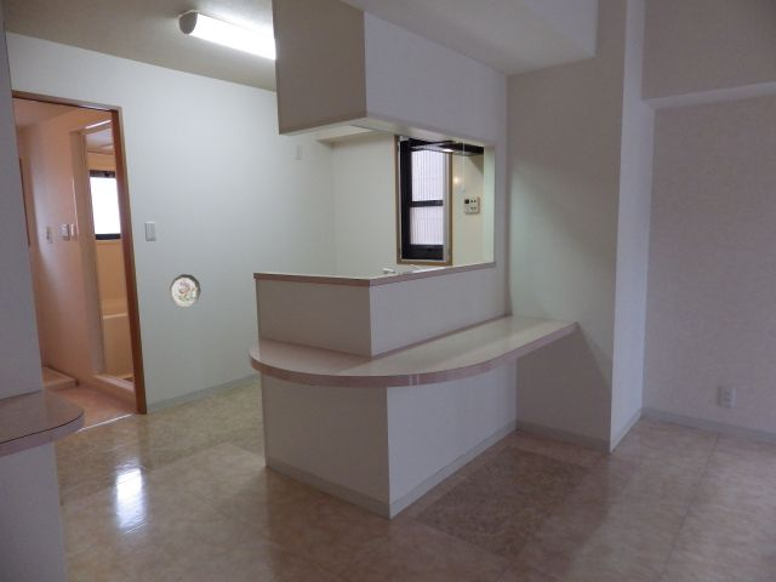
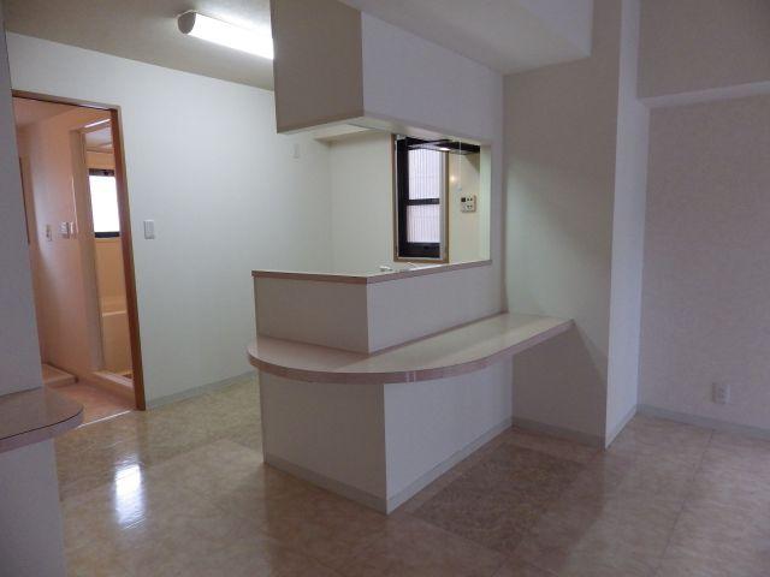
- decorative plate [169,273,202,308]
